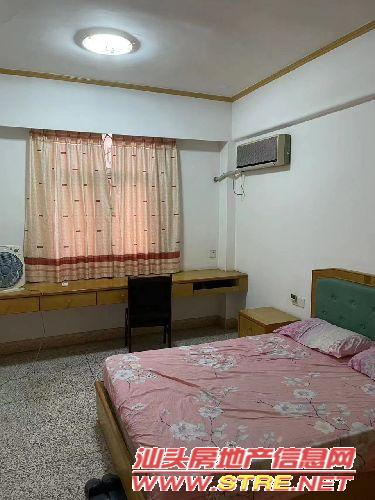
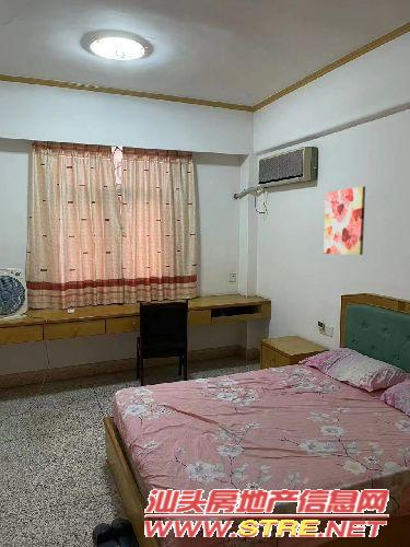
+ wall art [323,185,366,256]
